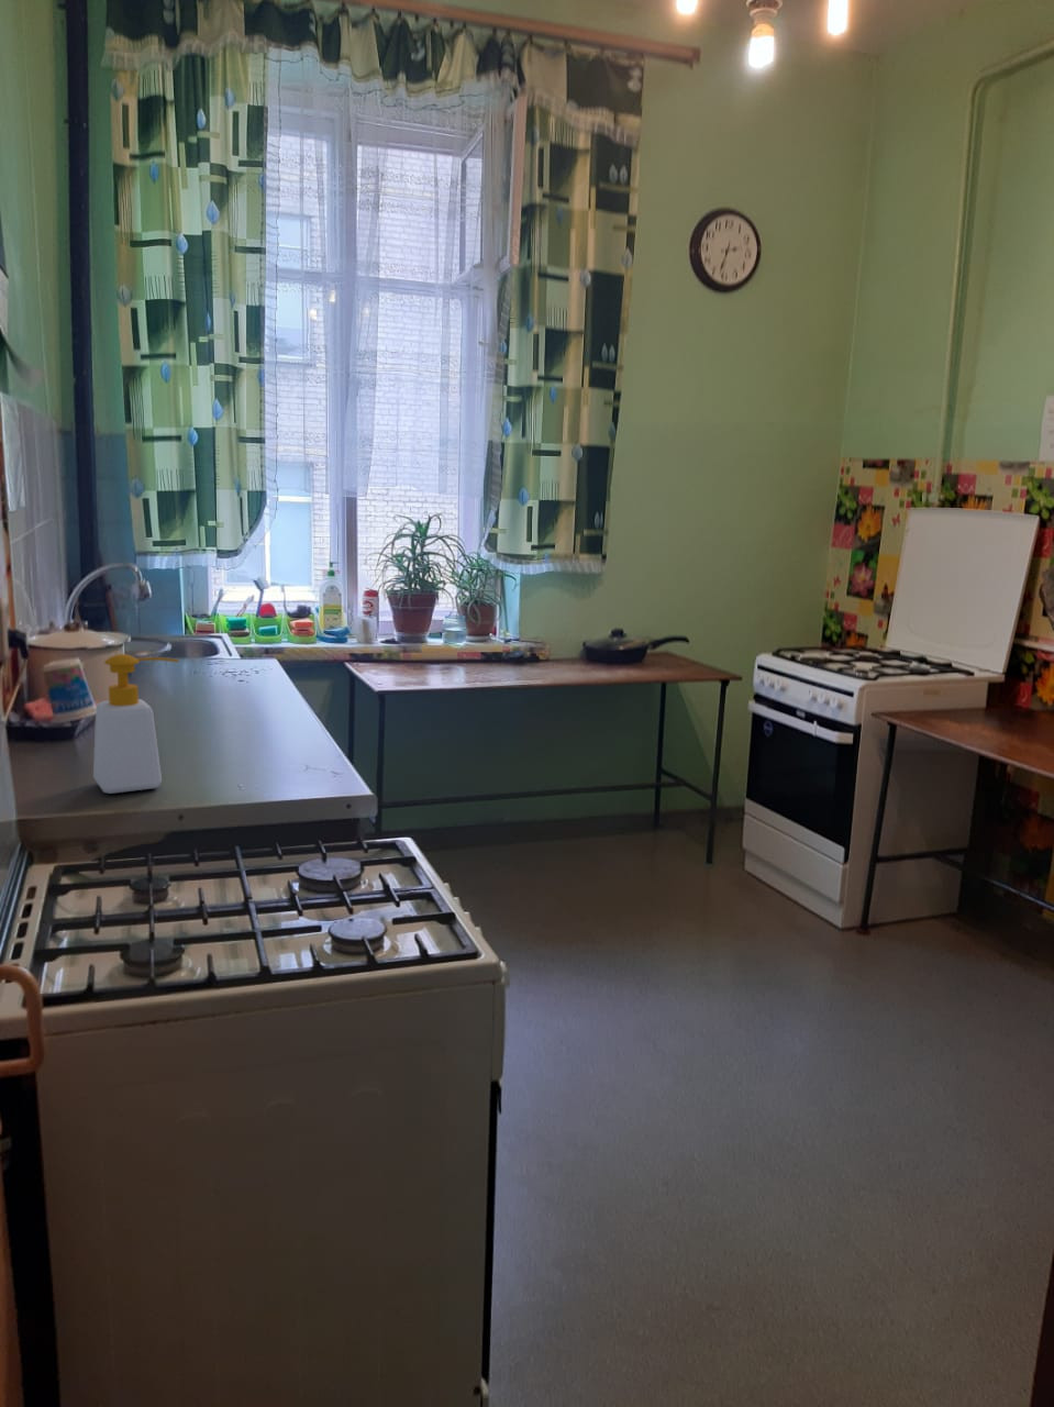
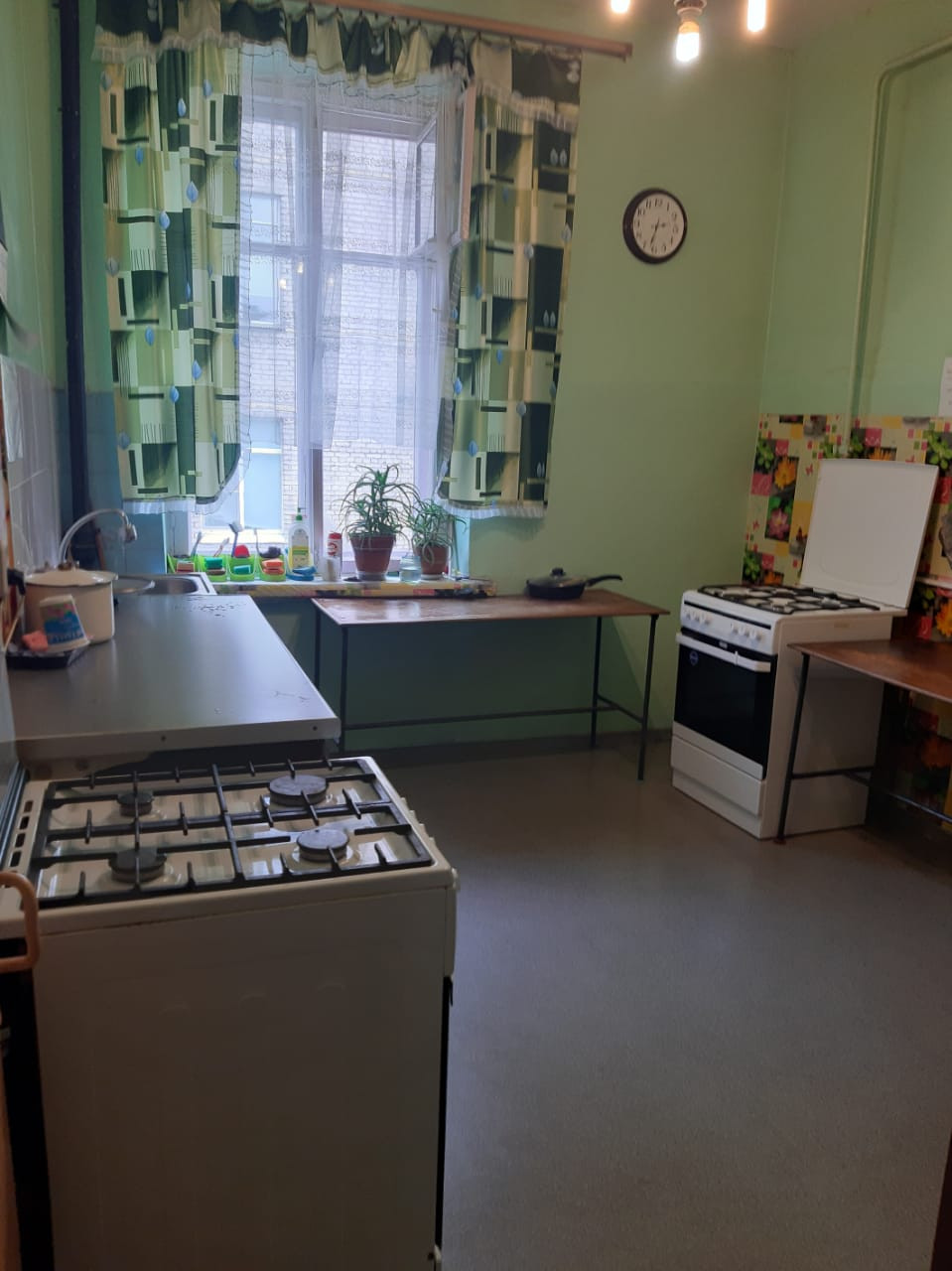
- soap bottle [92,653,180,795]
